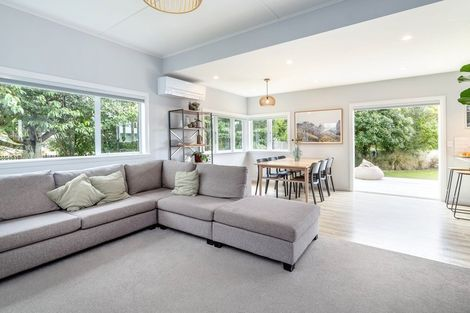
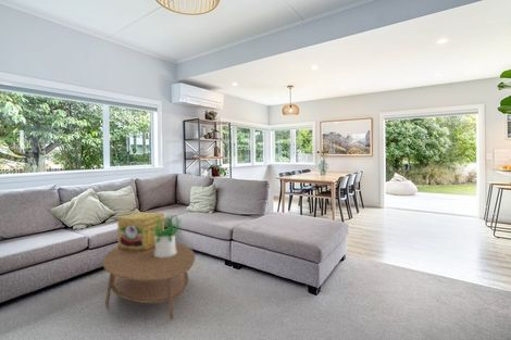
+ potted plant [152,214,183,257]
+ decorative box [116,211,165,251]
+ coffee table [102,241,196,322]
